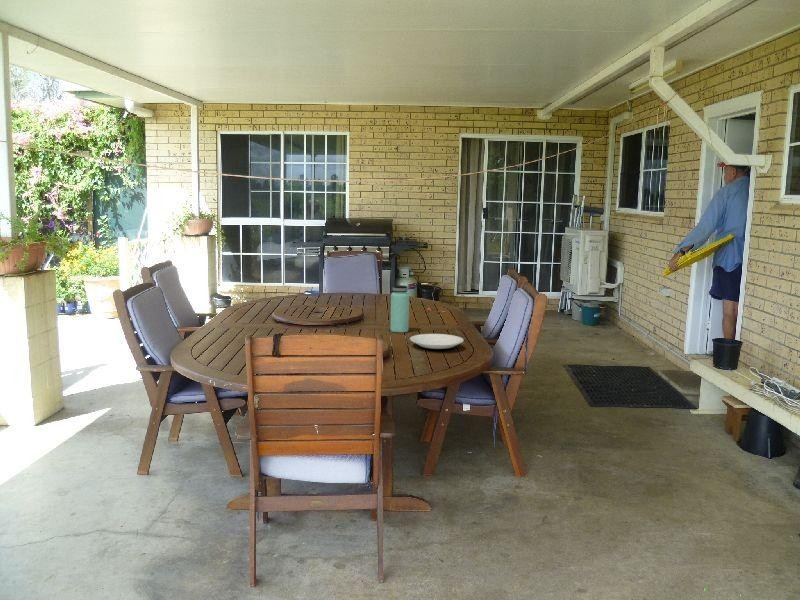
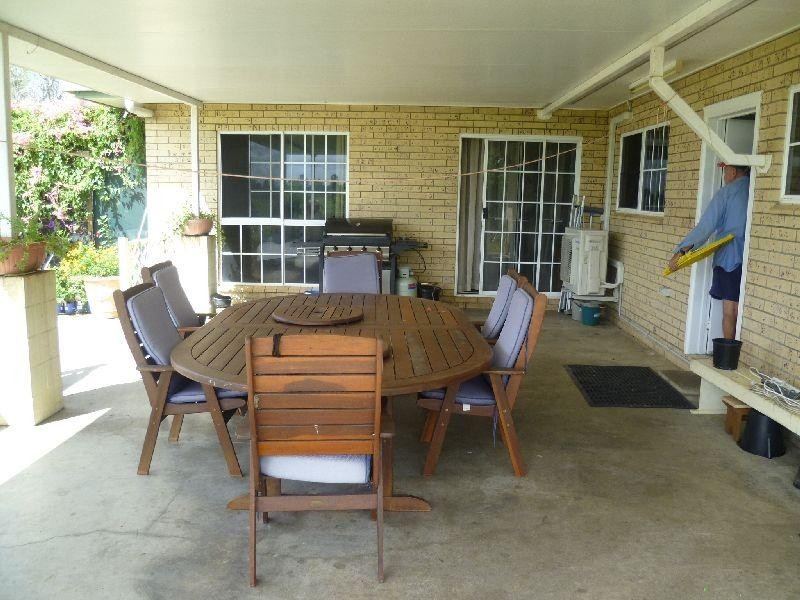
- bottle [390,284,410,333]
- plate [409,333,464,352]
